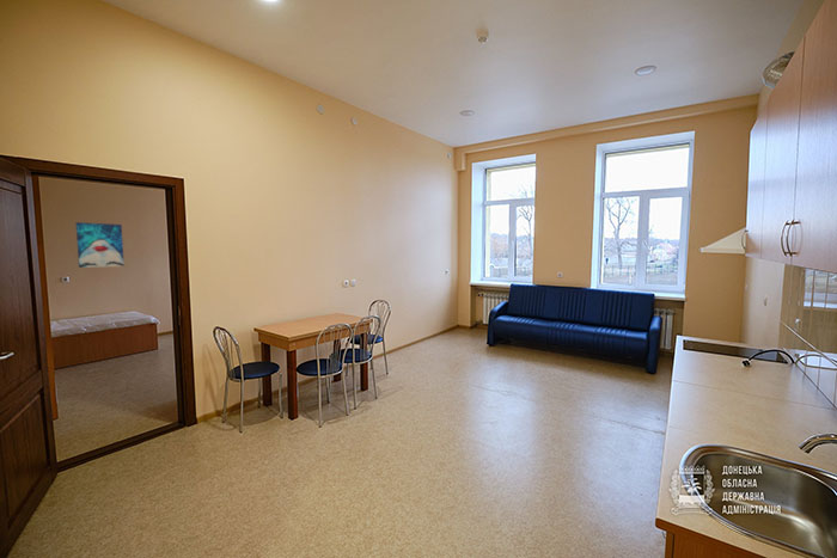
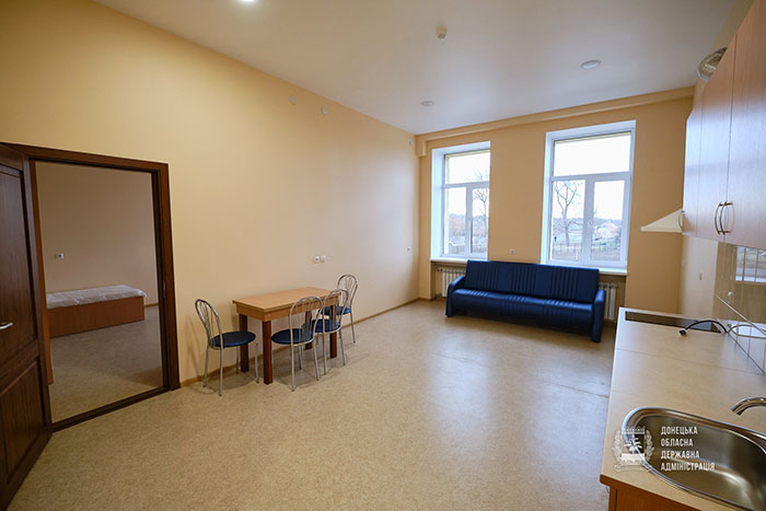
- wall art [74,221,126,269]
